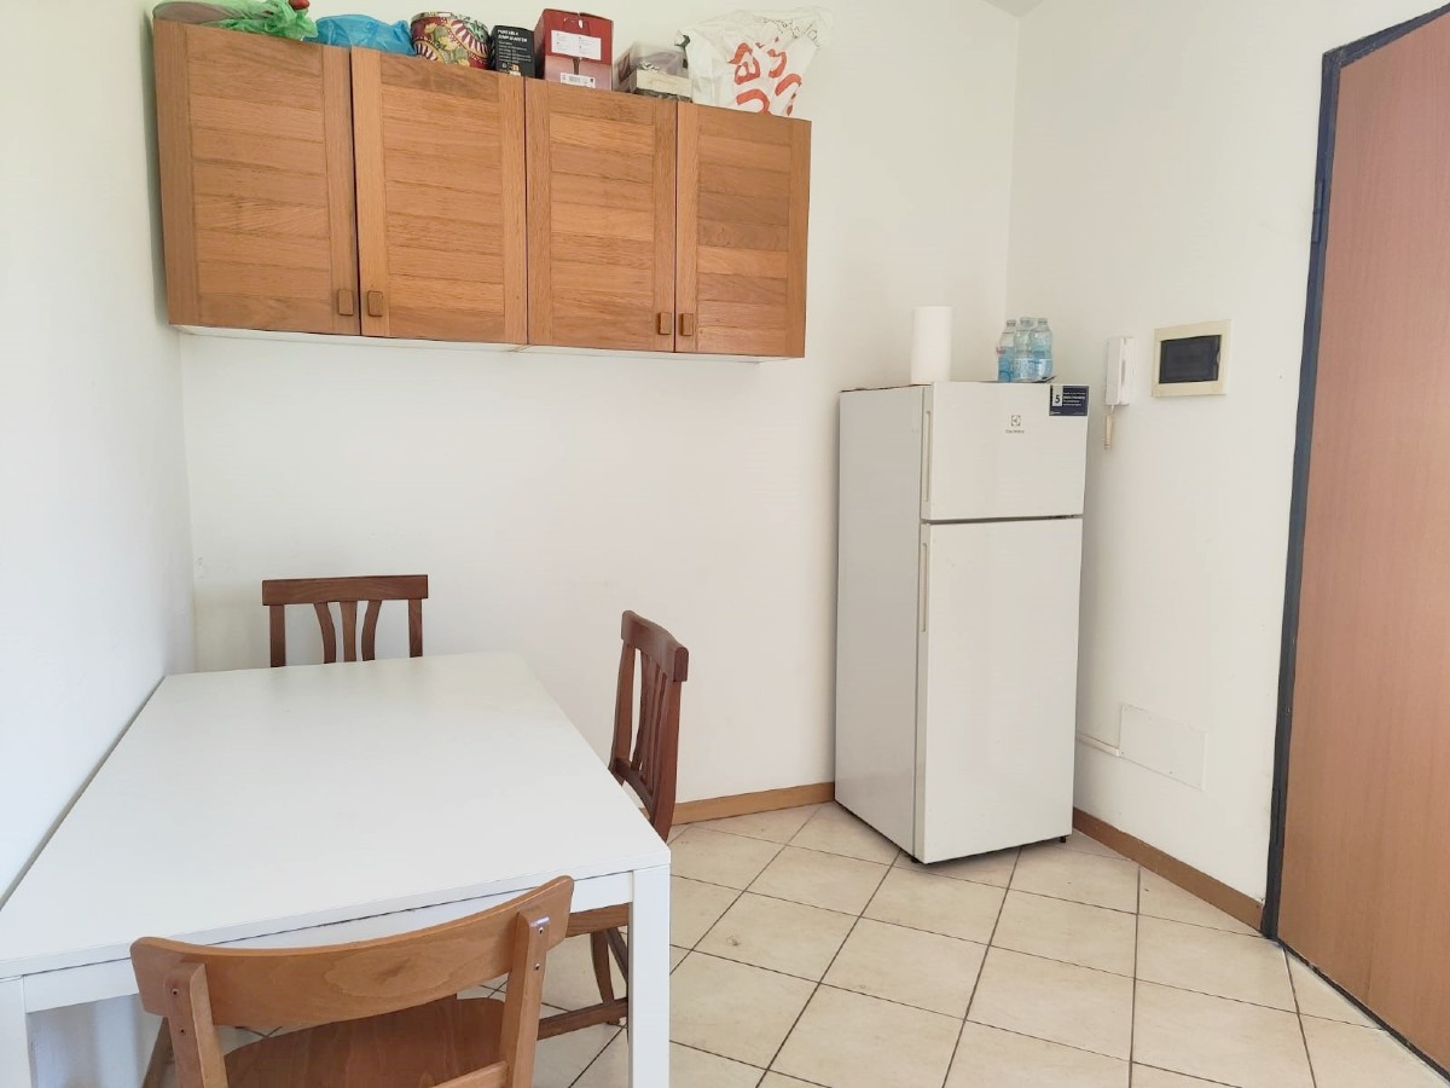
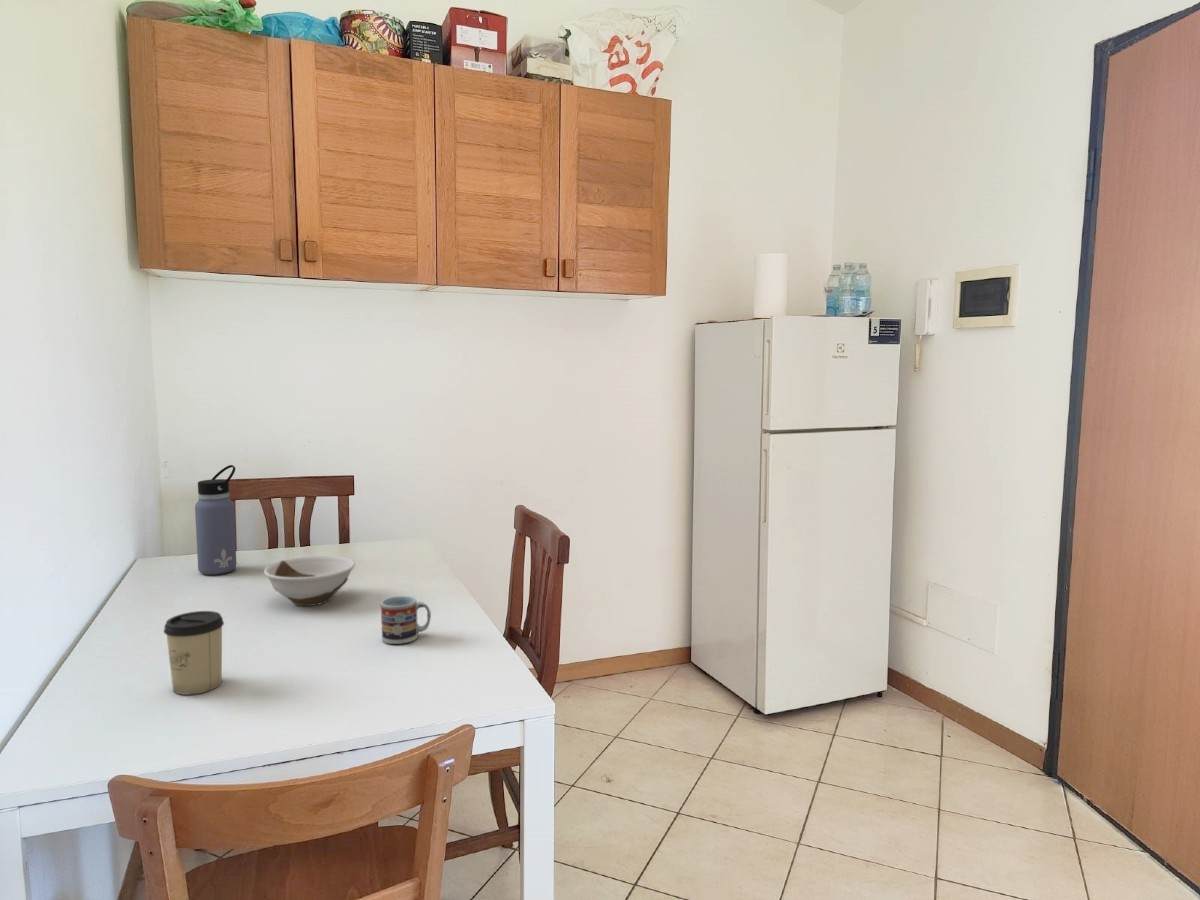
+ water bottle [194,464,237,576]
+ cup [163,610,225,696]
+ bowl [263,555,356,607]
+ cup [379,595,432,645]
